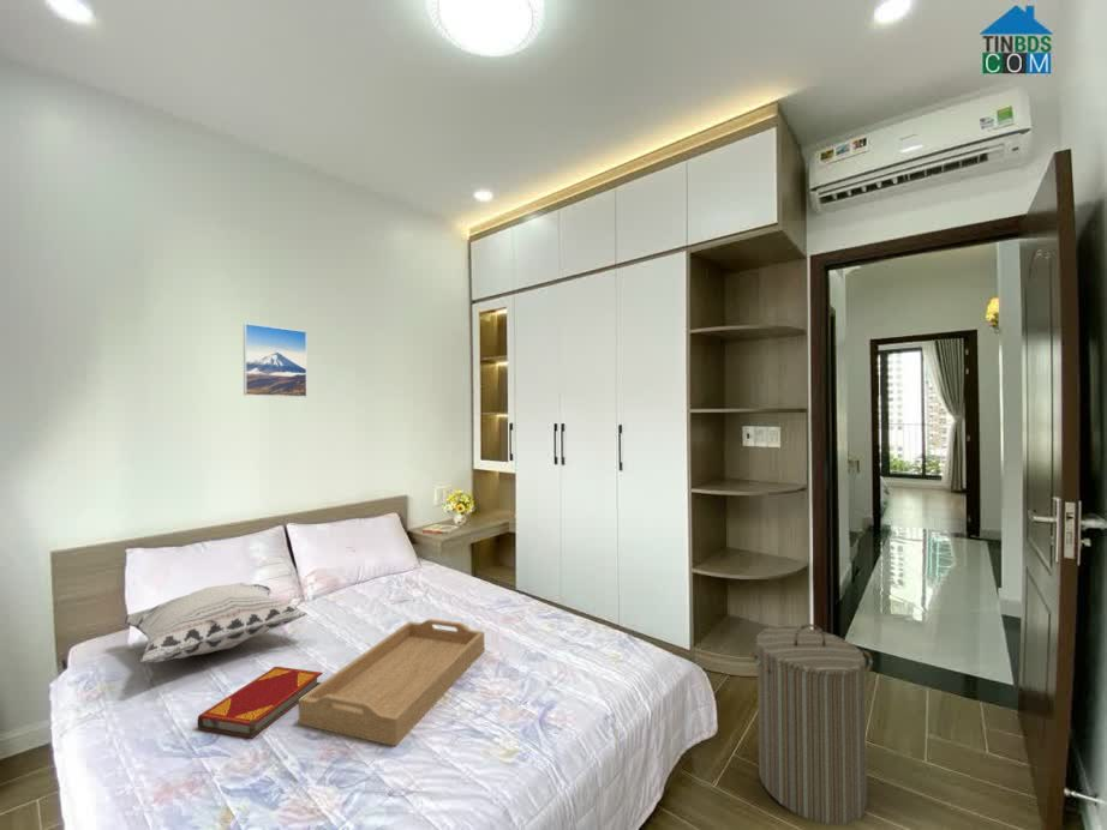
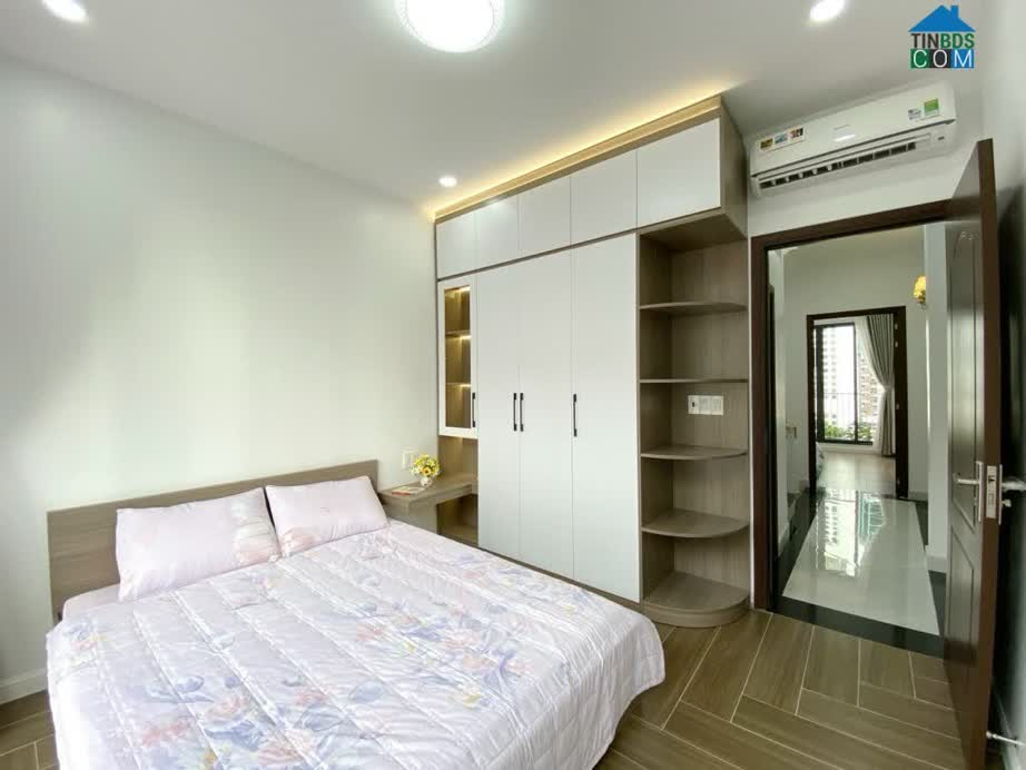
- serving tray [298,618,485,747]
- hardback book [197,666,324,740]
- laundry hamper [747,622,874,826]
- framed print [243,323,309,398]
- decorative pillow [121,582,309,663]
